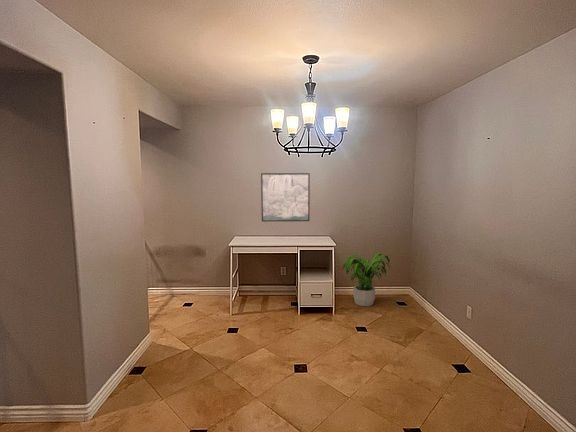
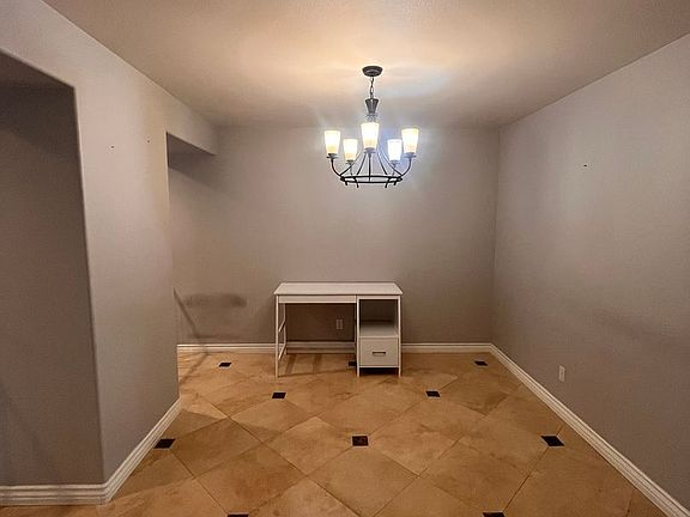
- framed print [260,172,311,222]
- potted plant [339,253,391,307]
